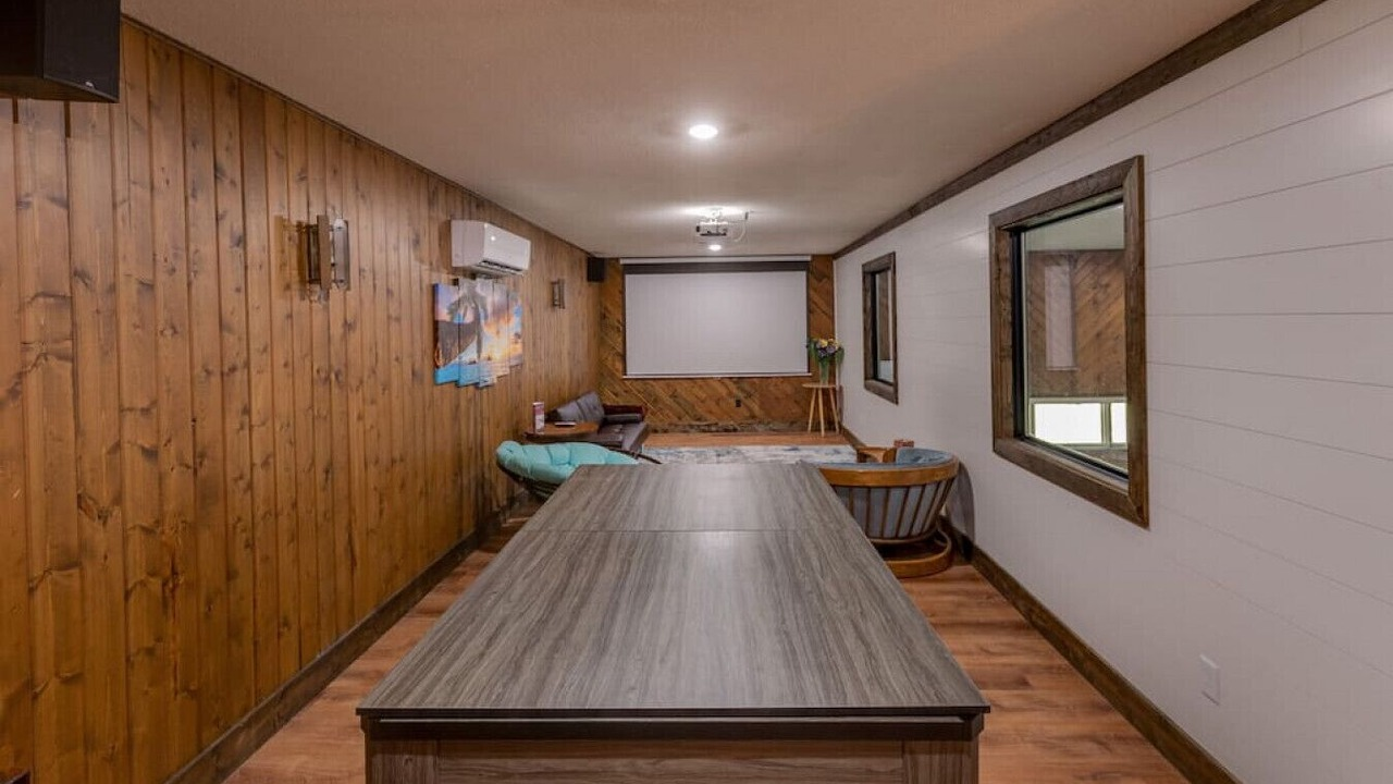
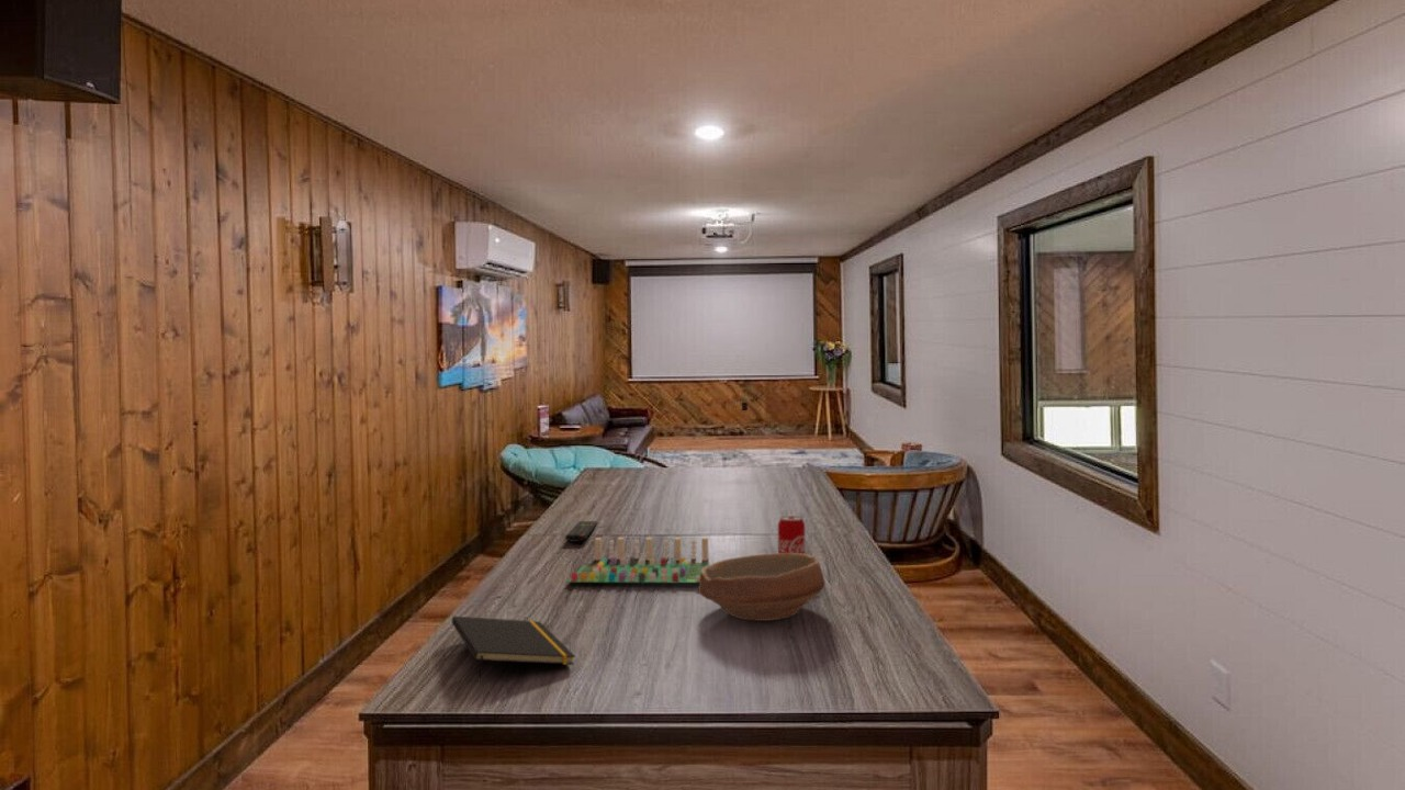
+ beverage can [777,515,807,554]
+ board game [565,537,710,584]
+ remote control [564,520,598,543]
+ notepad [451,616,576,682]
+ bowl [697,552,825,622]
